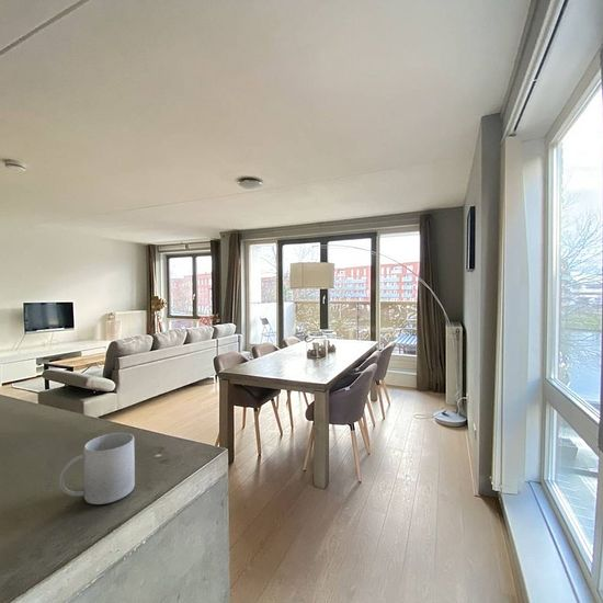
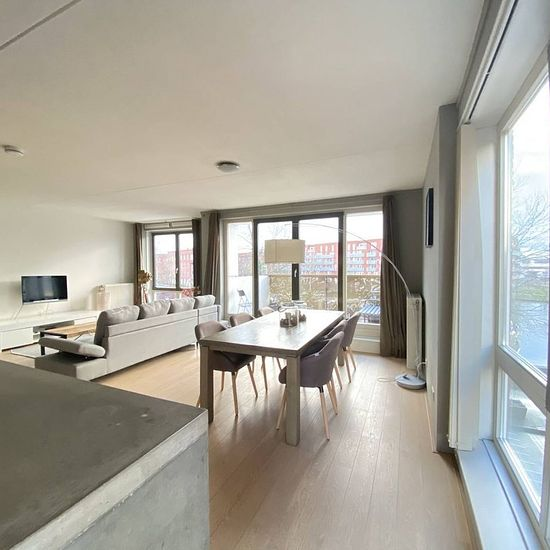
- mug [58,432,136,505]
